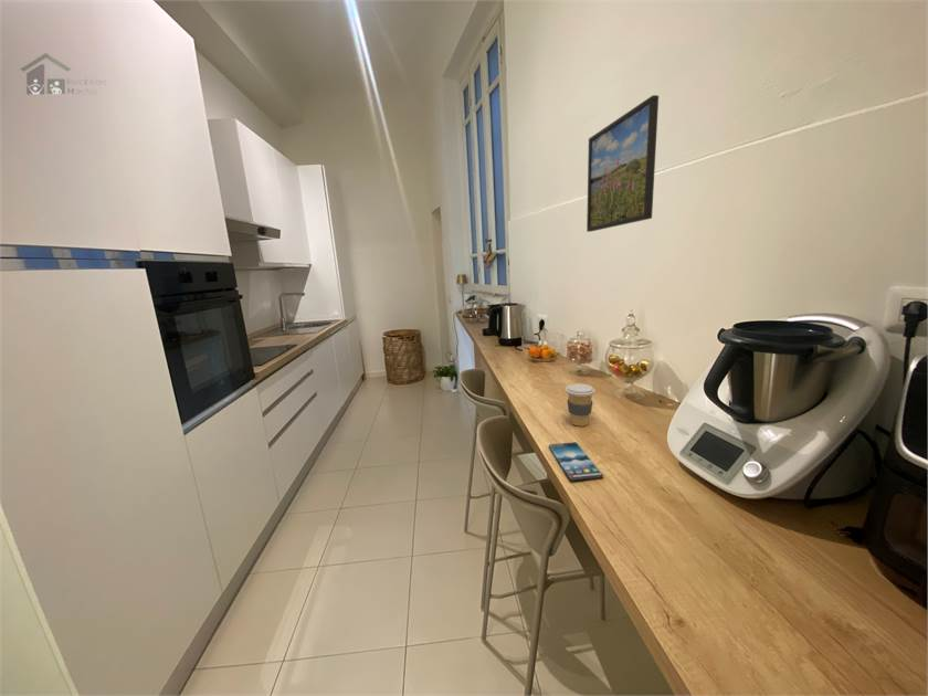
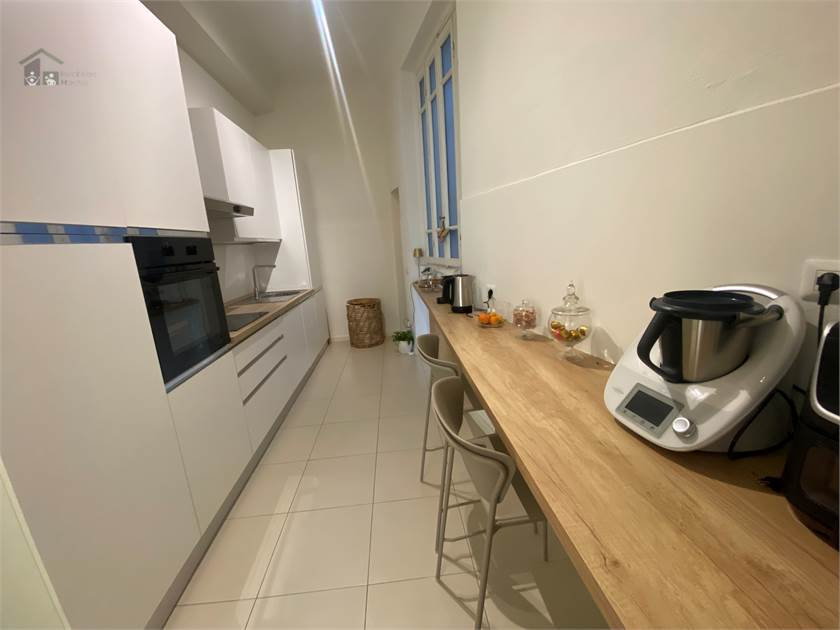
- coffee cup [565,382,595,428]
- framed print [586,94,660,233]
- smartphone [548,441,604,482]
